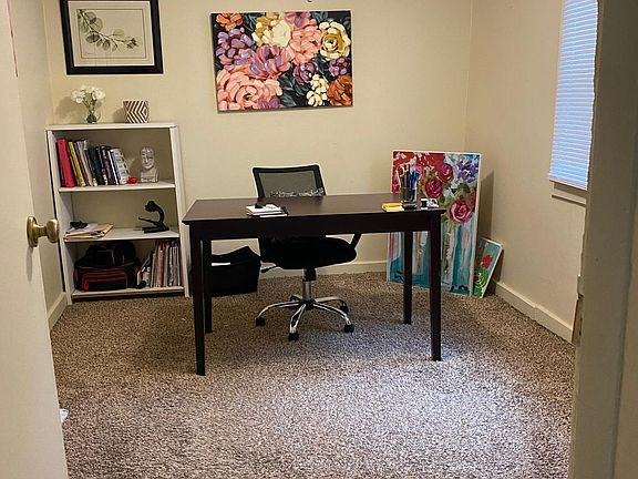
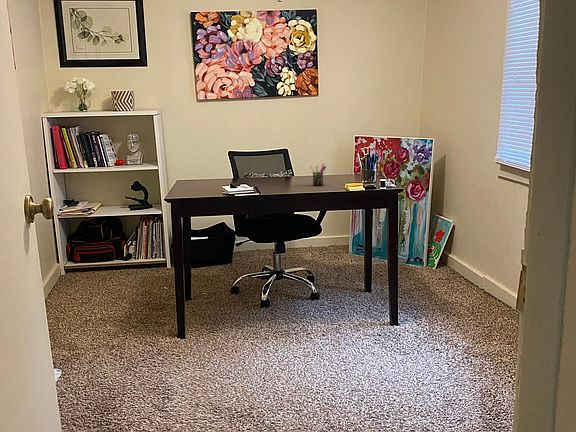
+ pen holder [309,162,327,187]
